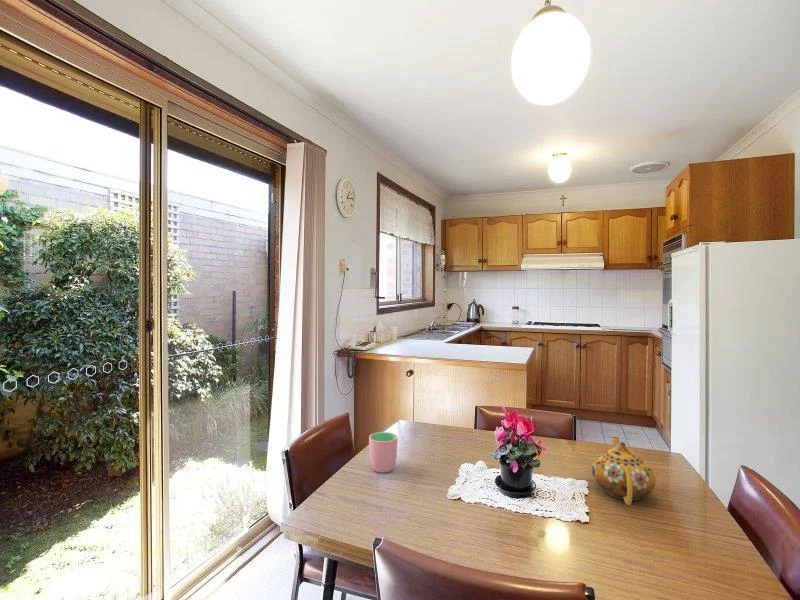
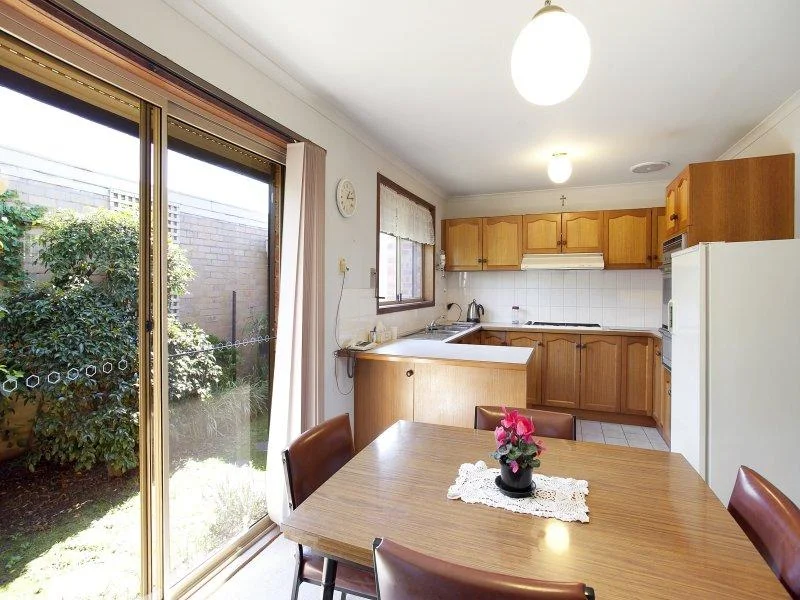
- teapot [591,436,657,506]
- cup [368,431,399,474]
